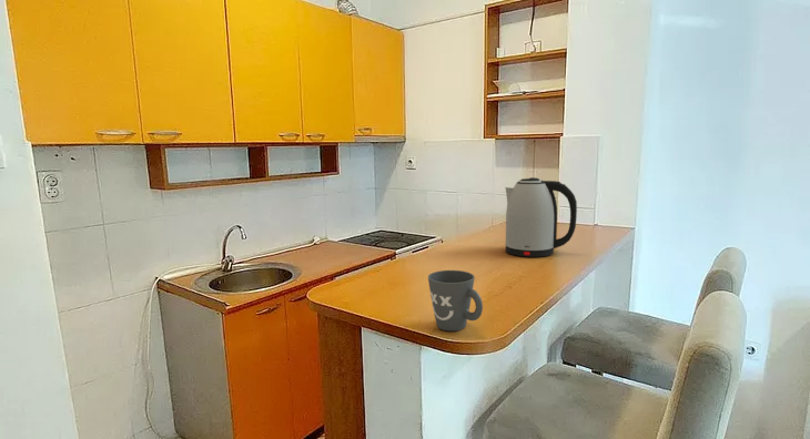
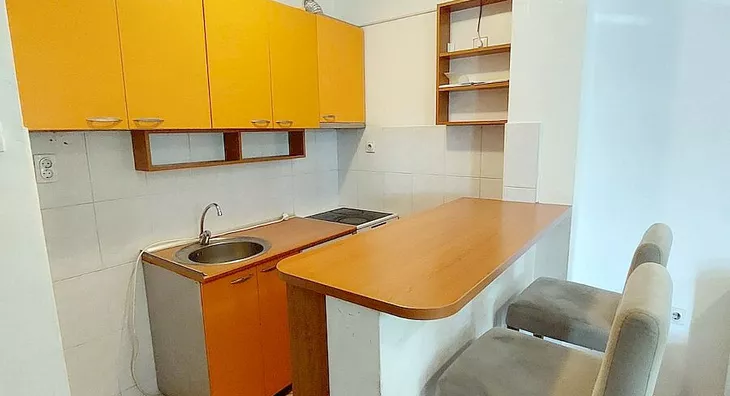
- mug [427,269,484,333]
- kettle [504,176,578,258]
